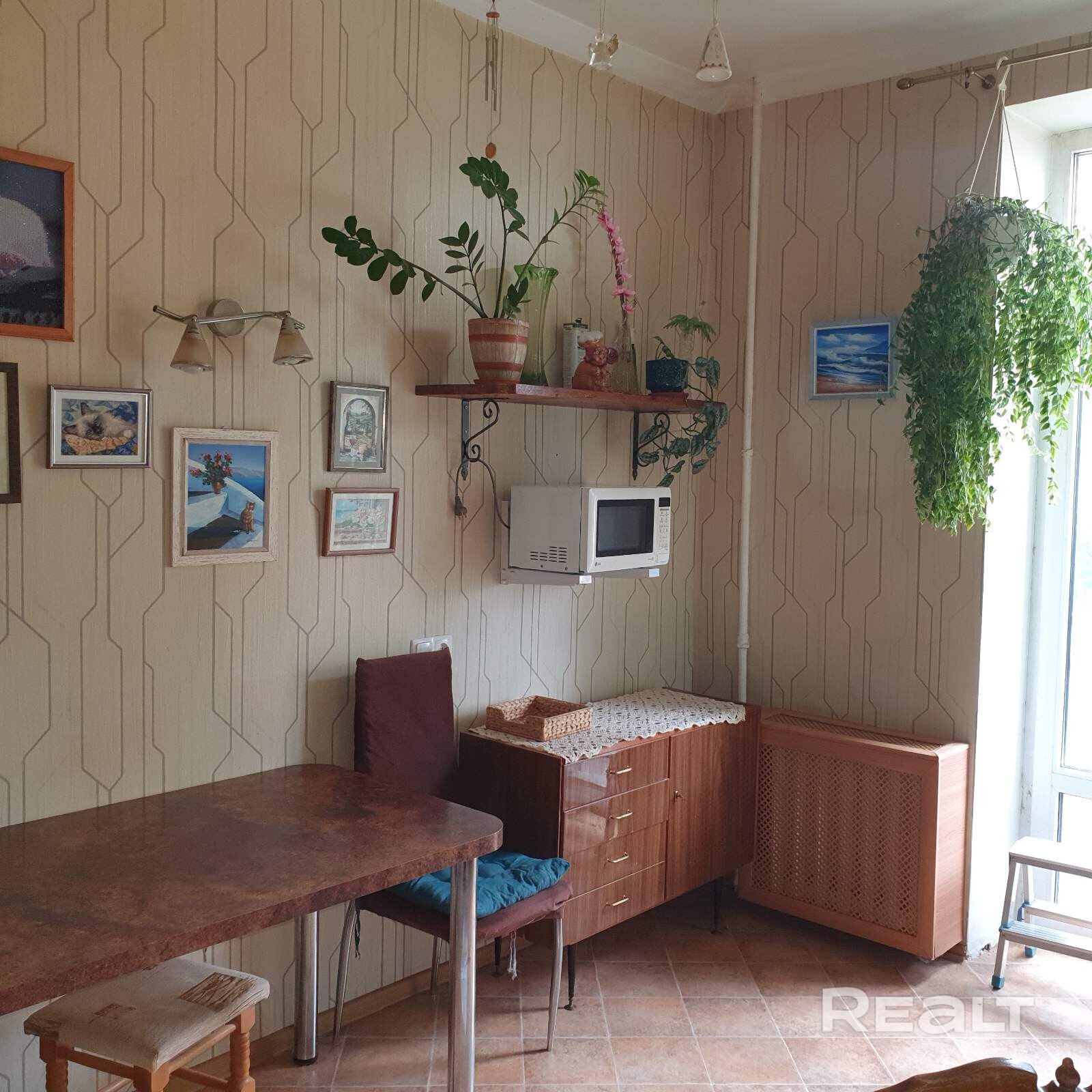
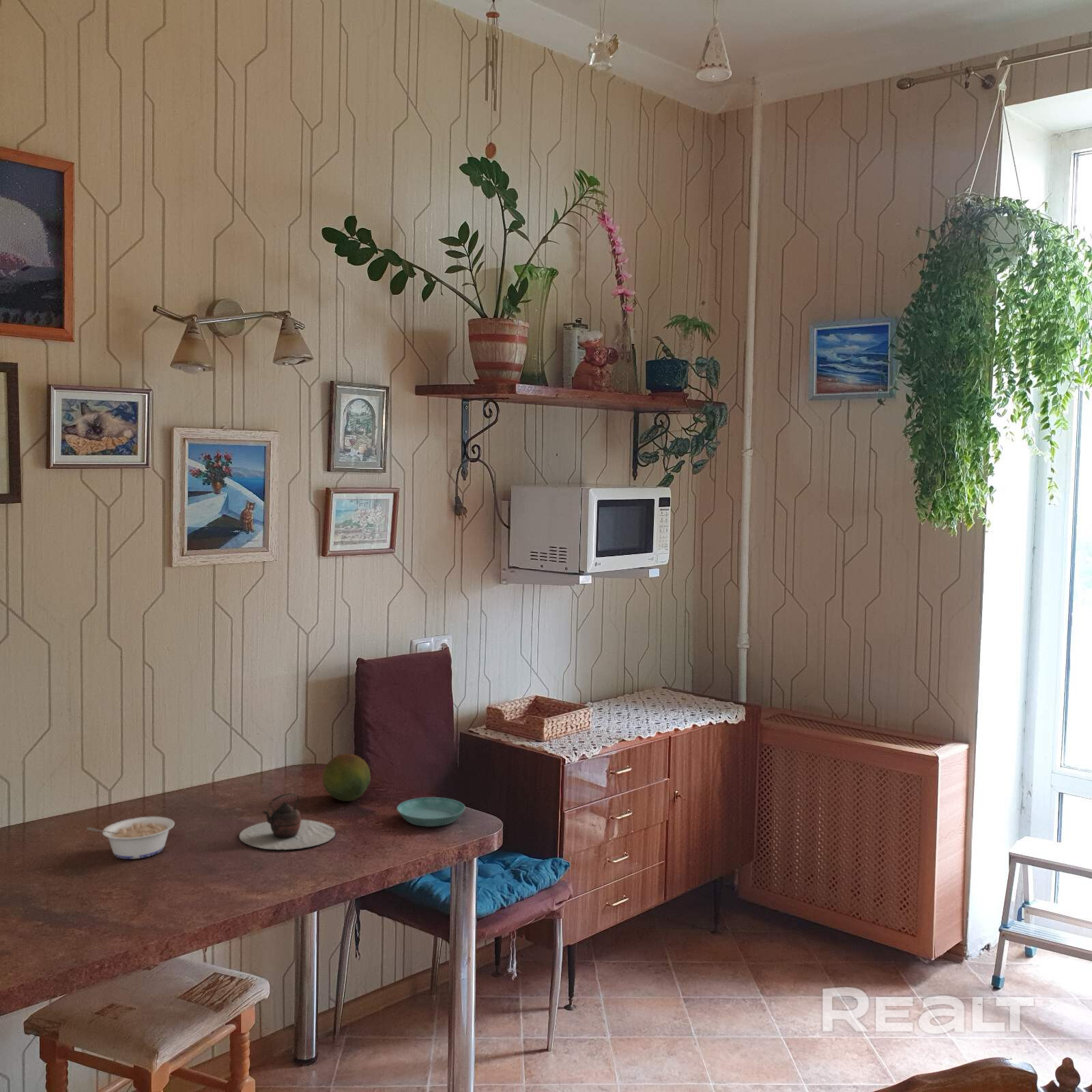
+ teapot [239,792,336,850]
+ fruit [321,753,371,802]
+ legume [86,816,175,860]
+ saucer [396,796,466,827]
